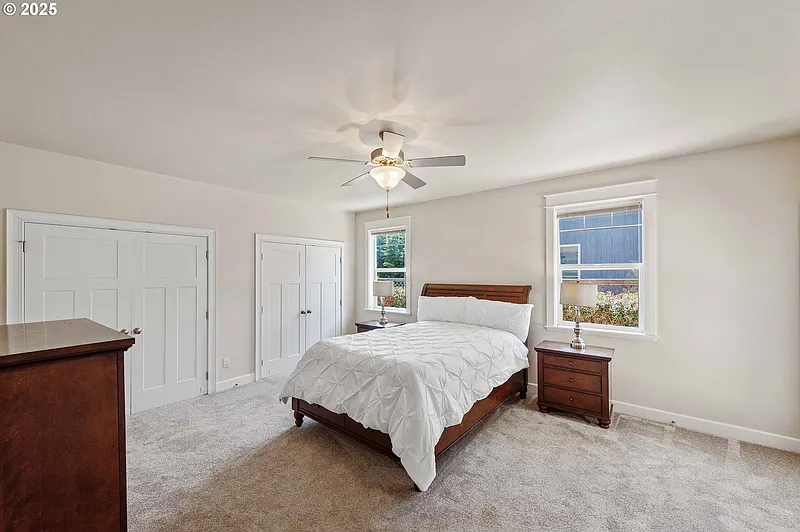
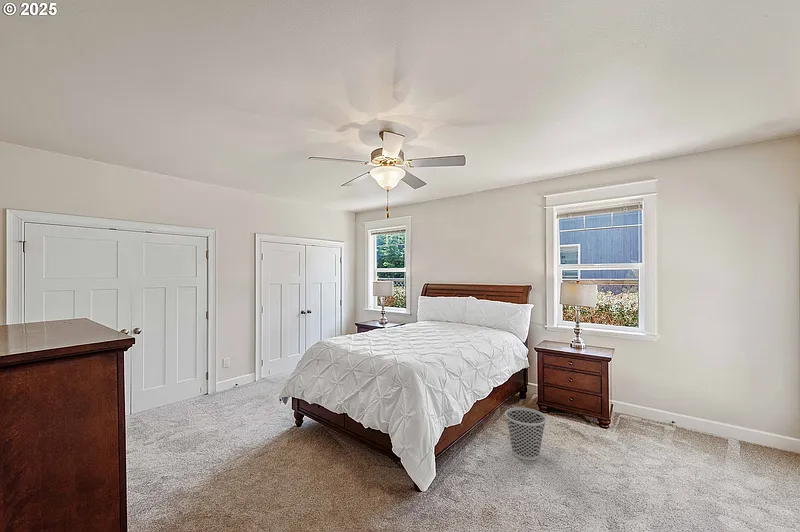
+ wastebasket [504,407,547,461]
